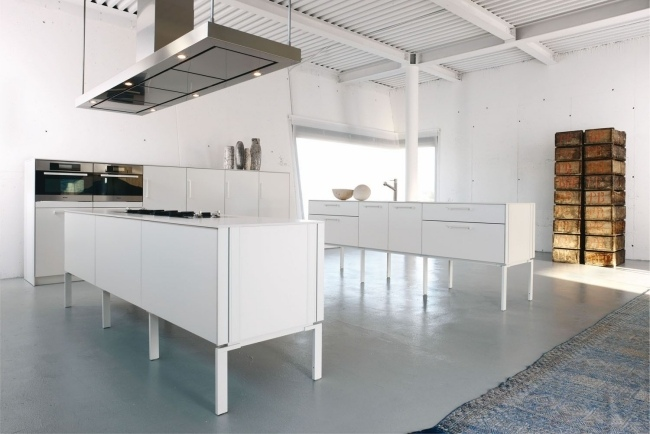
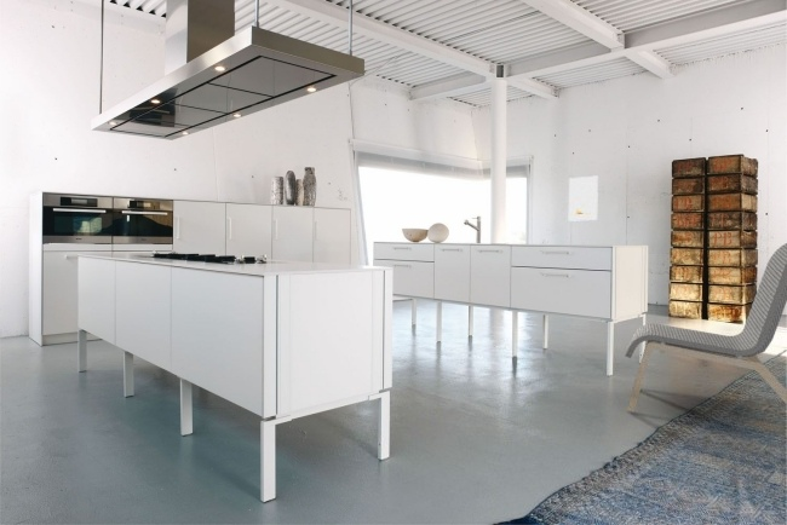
+ dining chair [625,242,787,412]
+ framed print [568,175,599,223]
